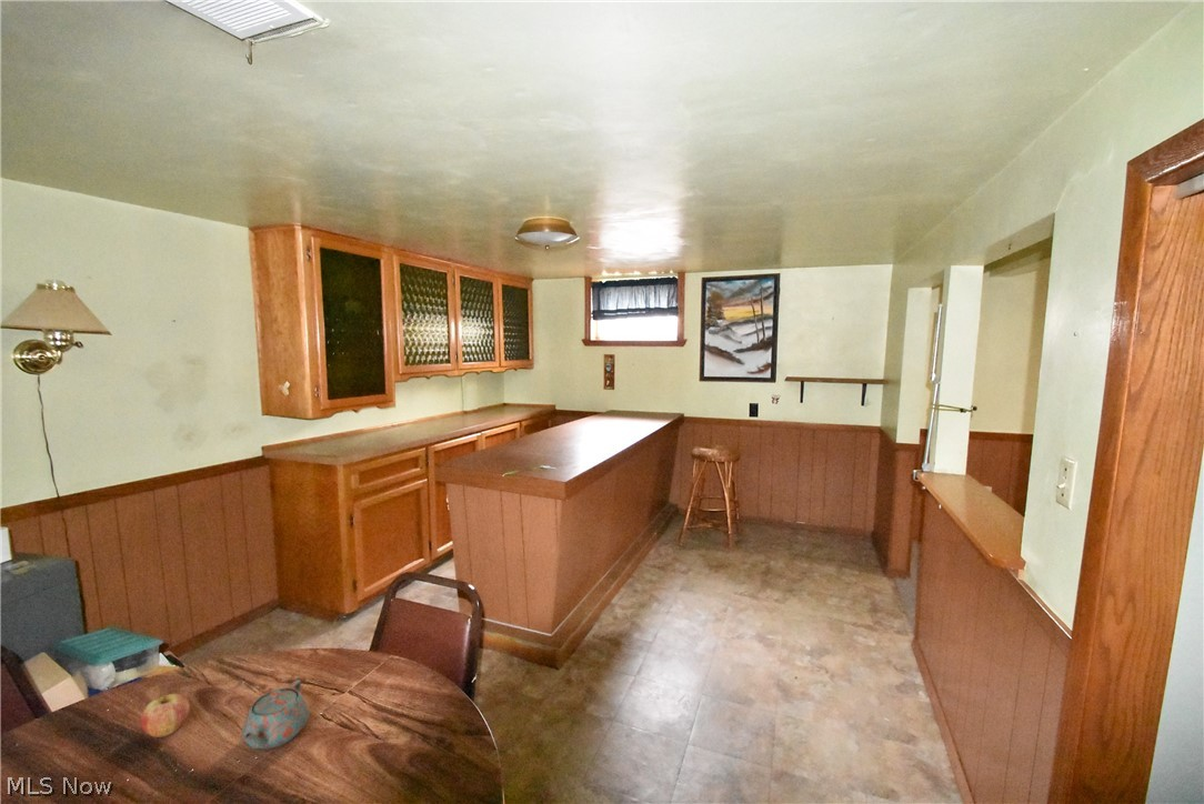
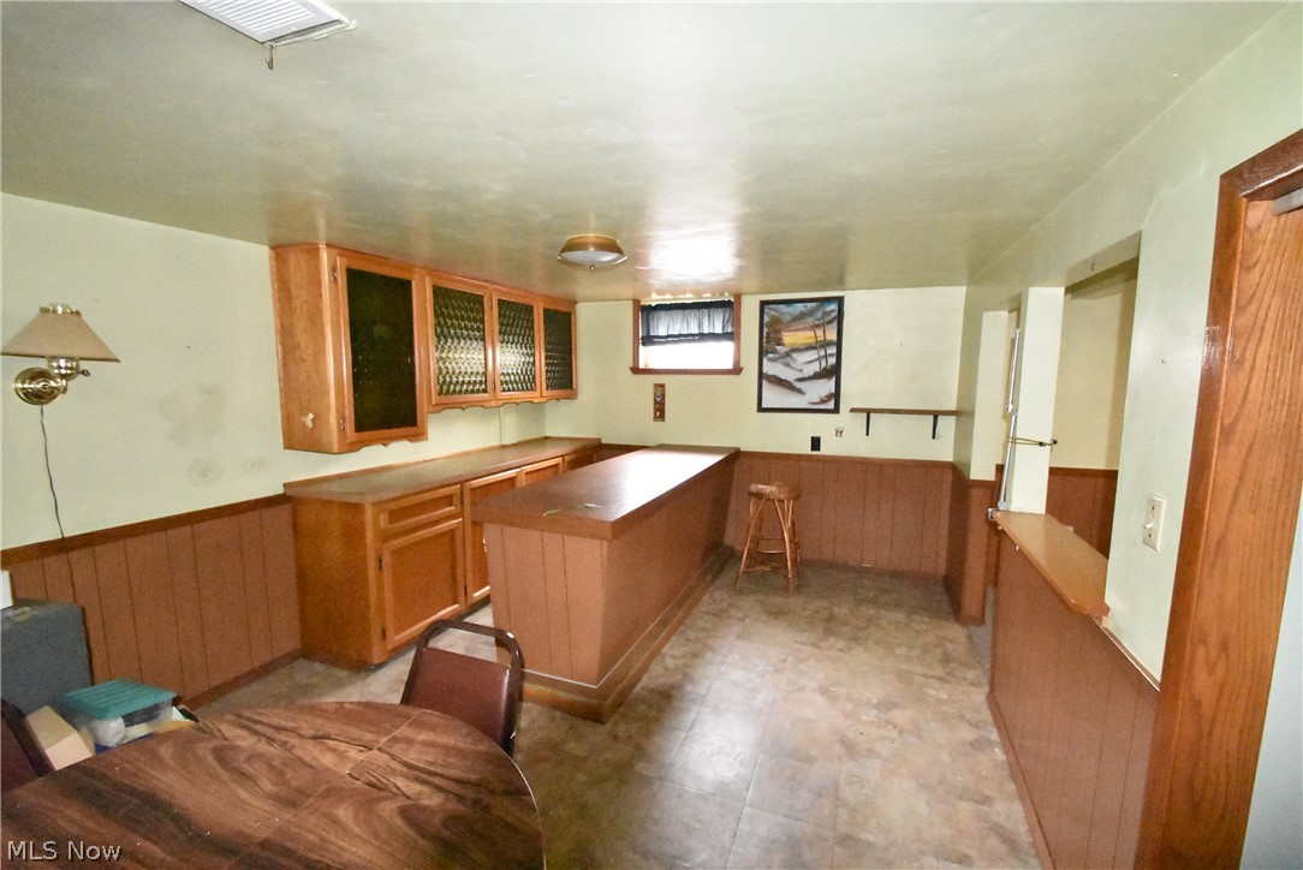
- teapot [241,679,311,751]
- fruit [139,691,191,738]
